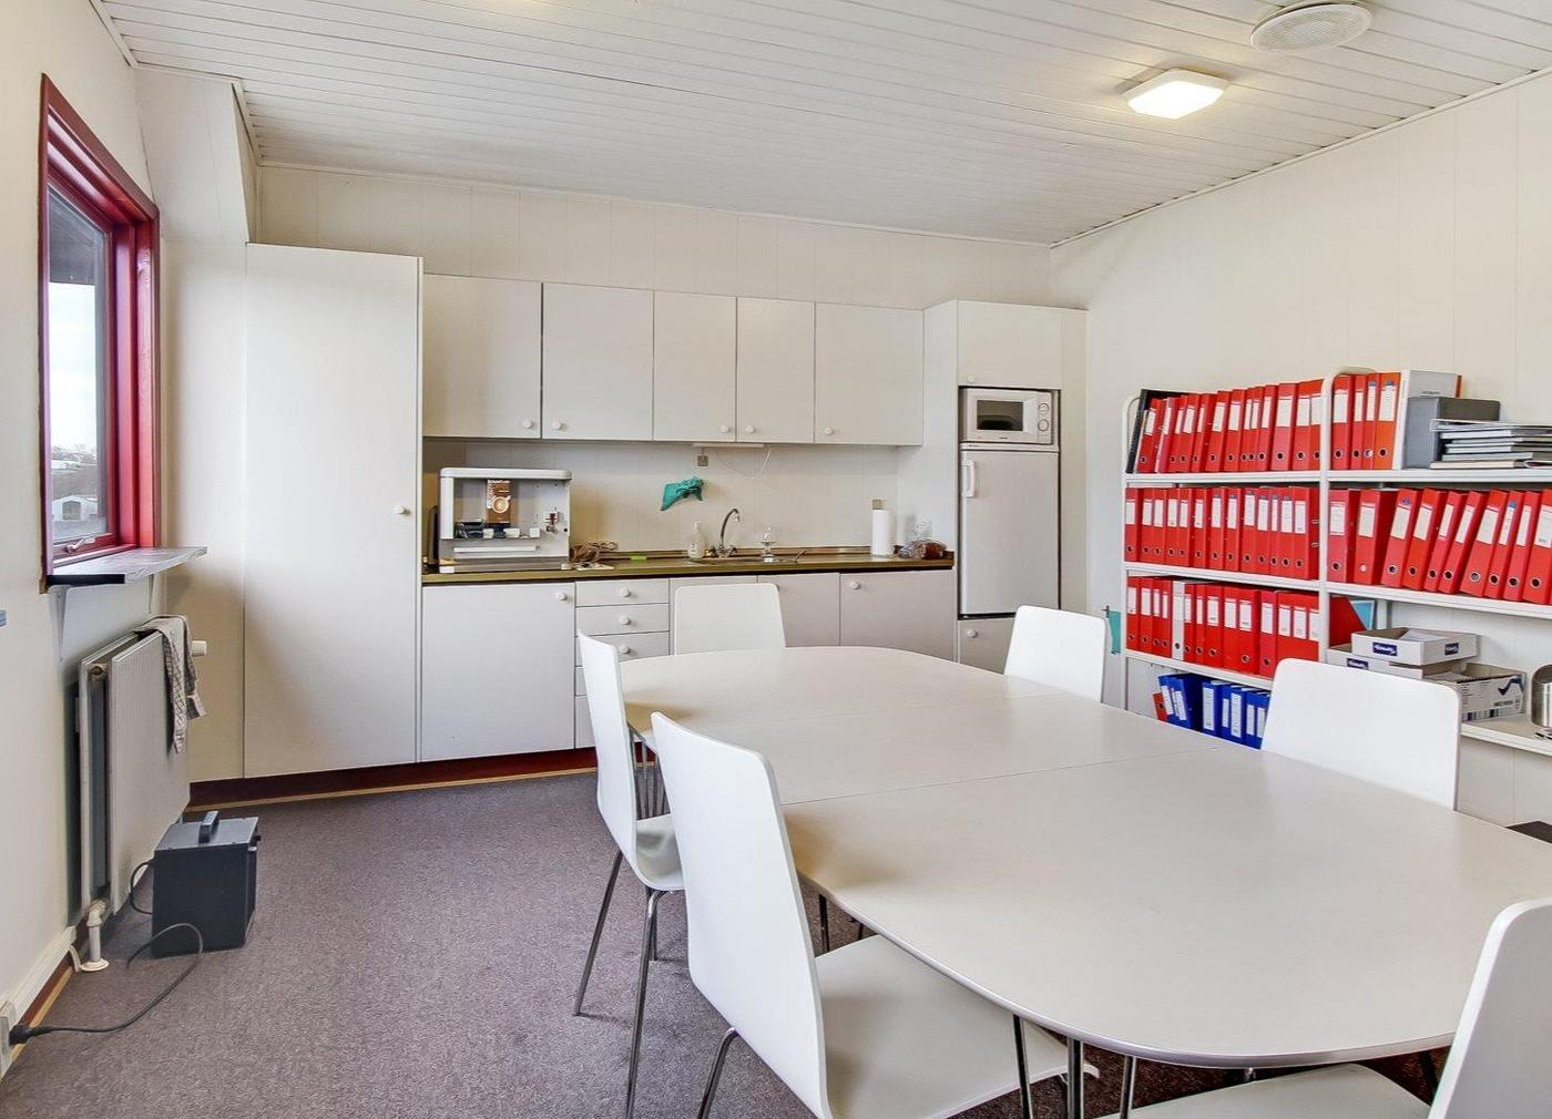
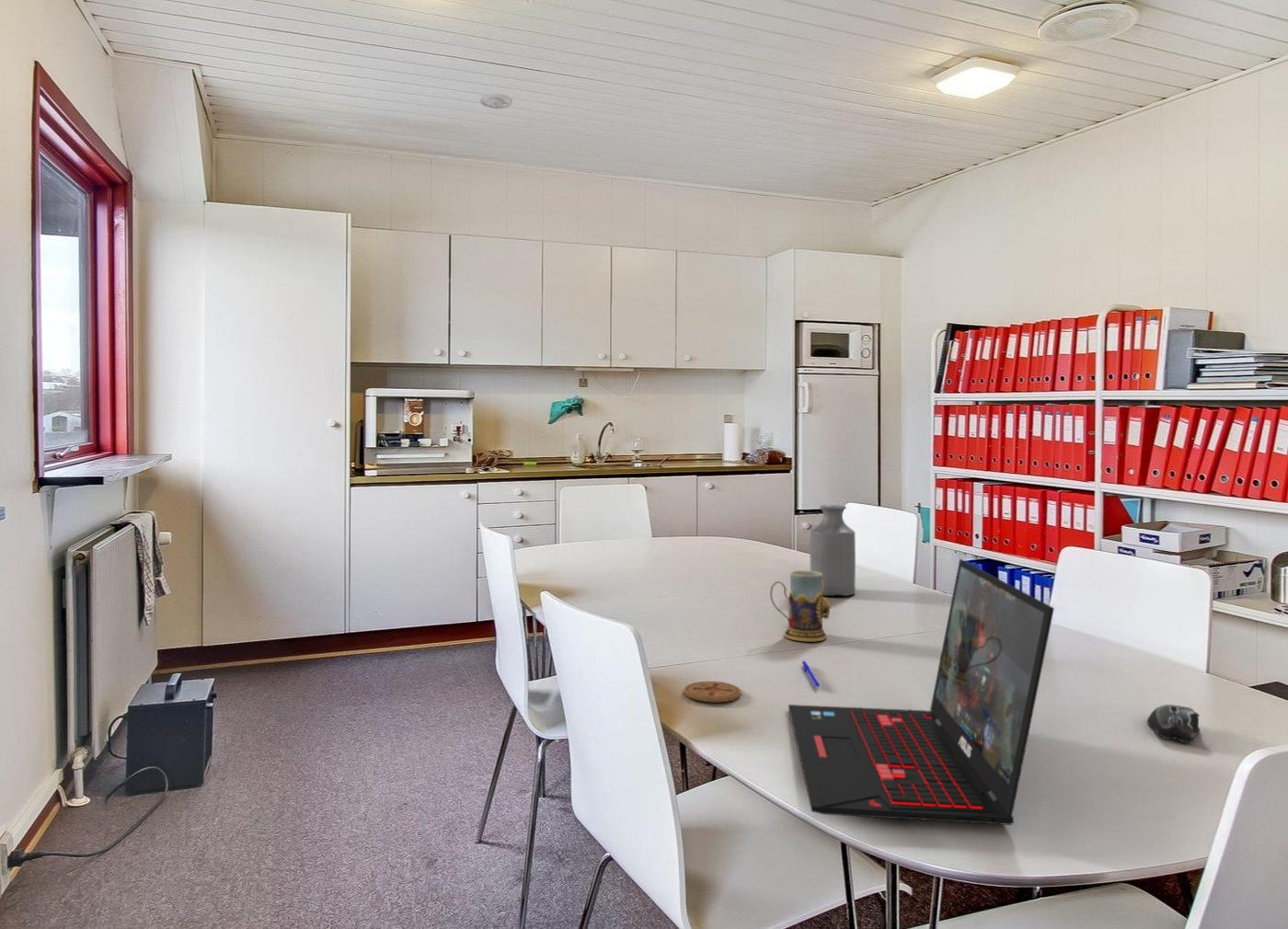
+ pen [801,659,821,688]
+ mug [769,569,832,642]
+ coaster [684,681,742,703]
+ bottle [809,504,857,597]
+ computer mouse [1146,704,1202,743]
+ laptop [788,558,1055,826]
+ smoke detector [479,92,513,109]
